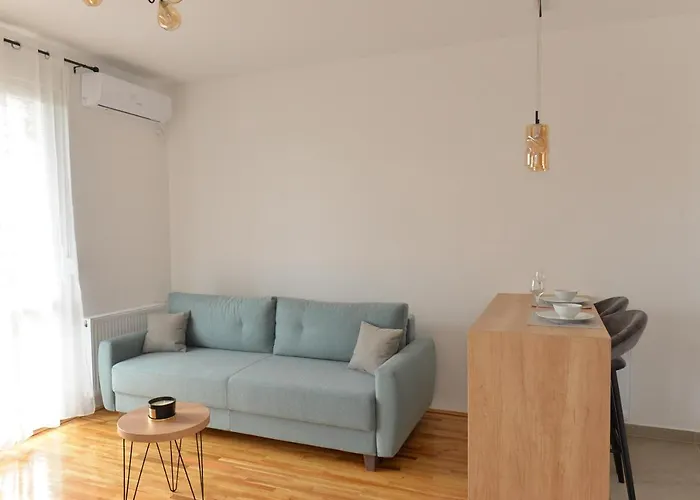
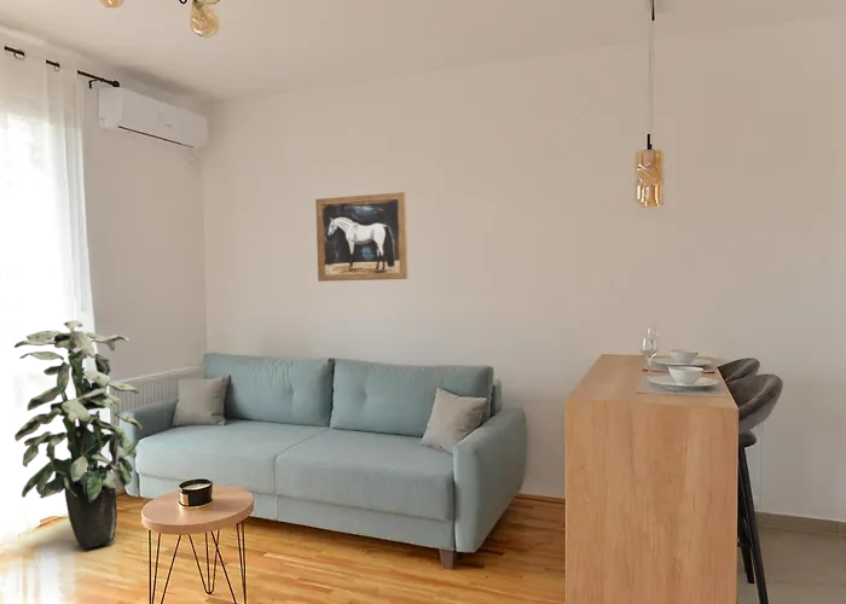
+ indoor plant [13,319,144,550]
+ wall art [314,191,408,283]
